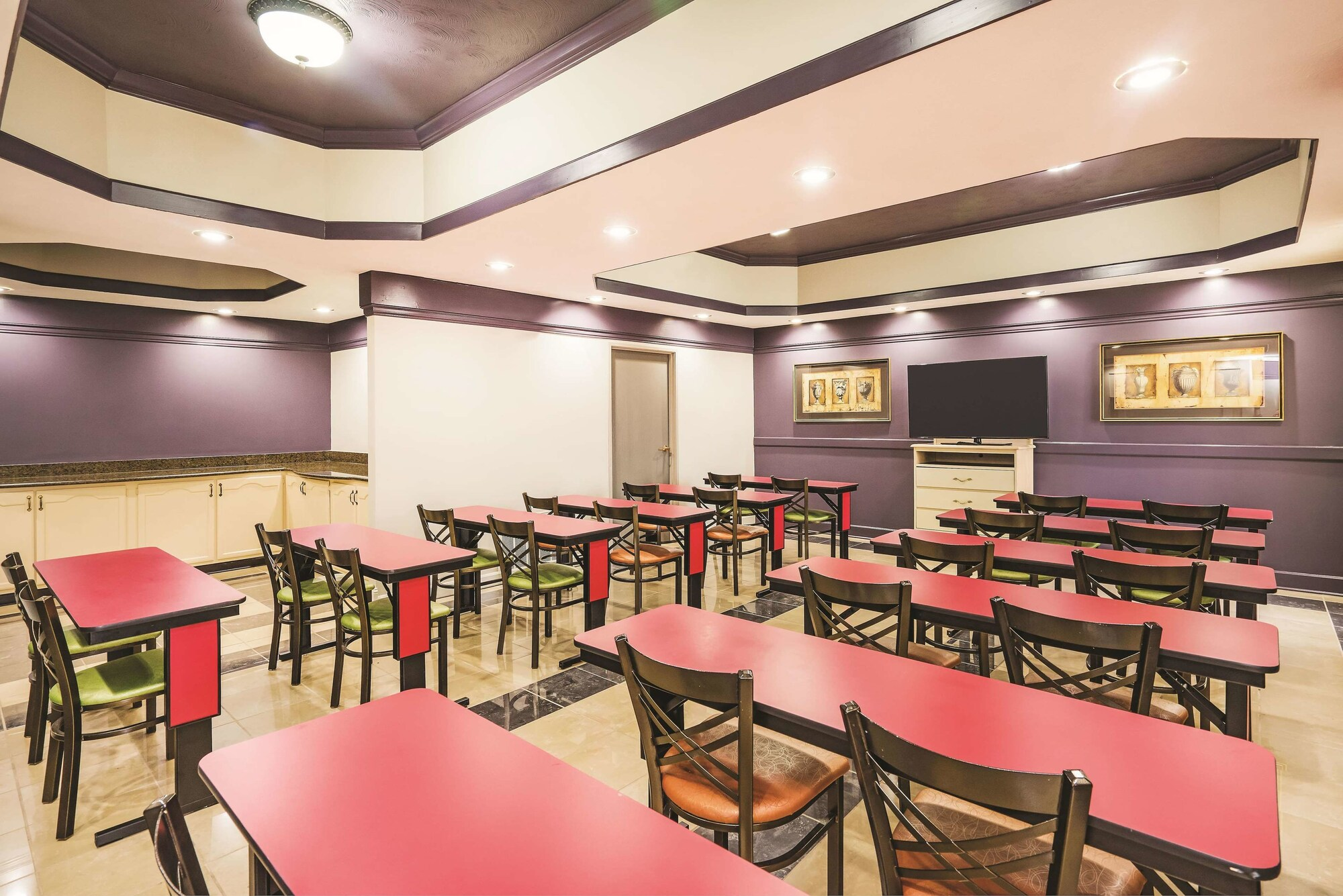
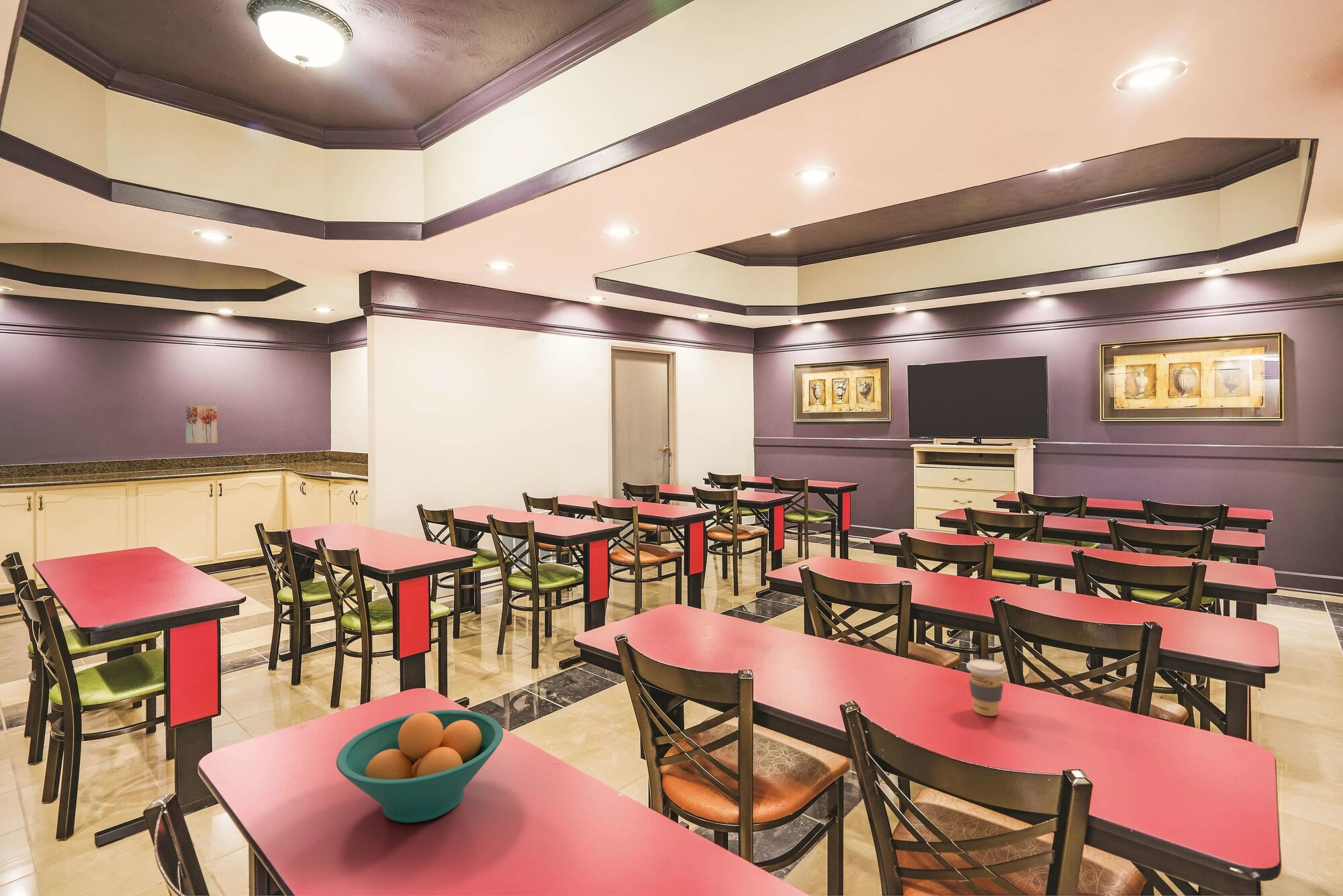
+ coffee cup [966,658,1007,717]
+ wall art [185,404,218,444]
+ fruit bowl [336,709,504,824]
